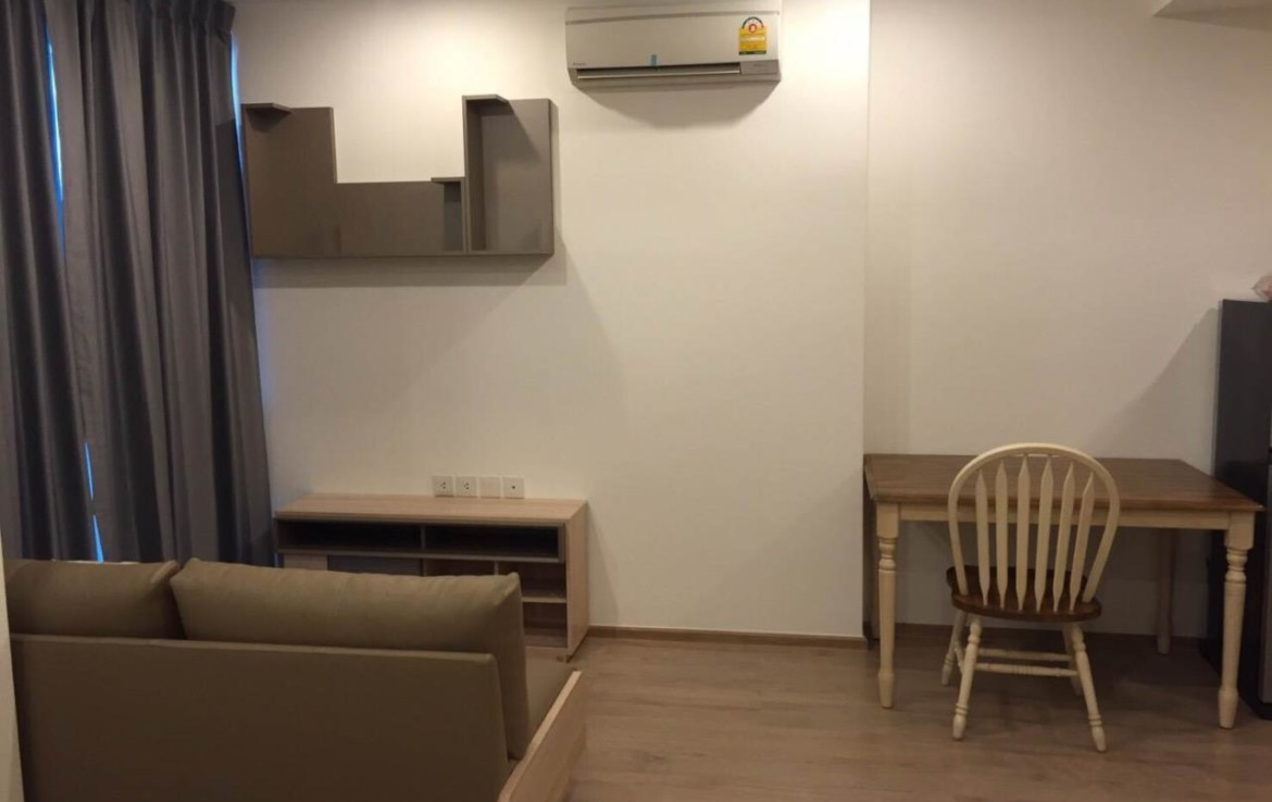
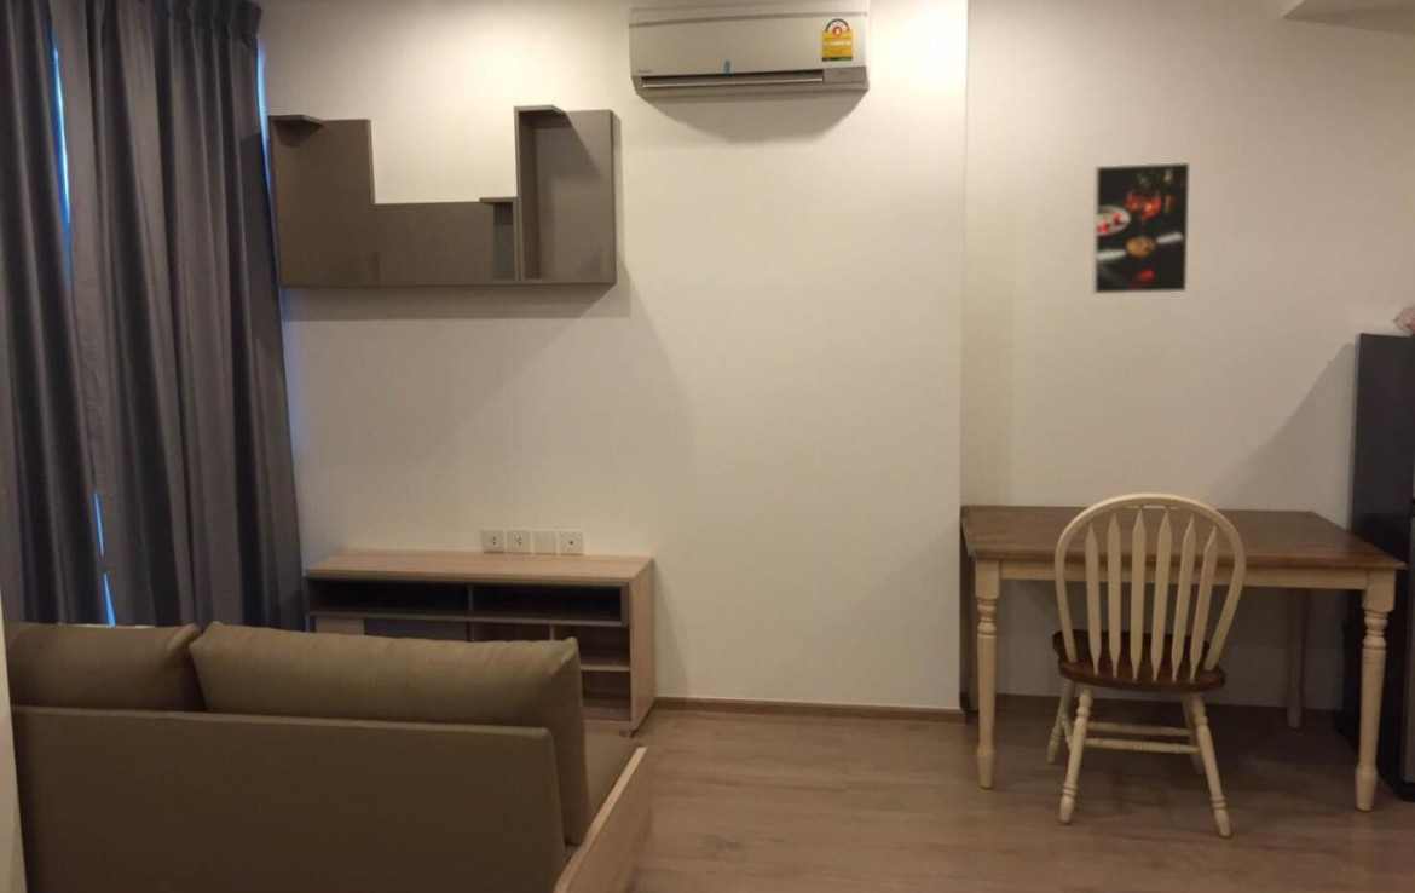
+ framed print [1091,161,1191,295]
